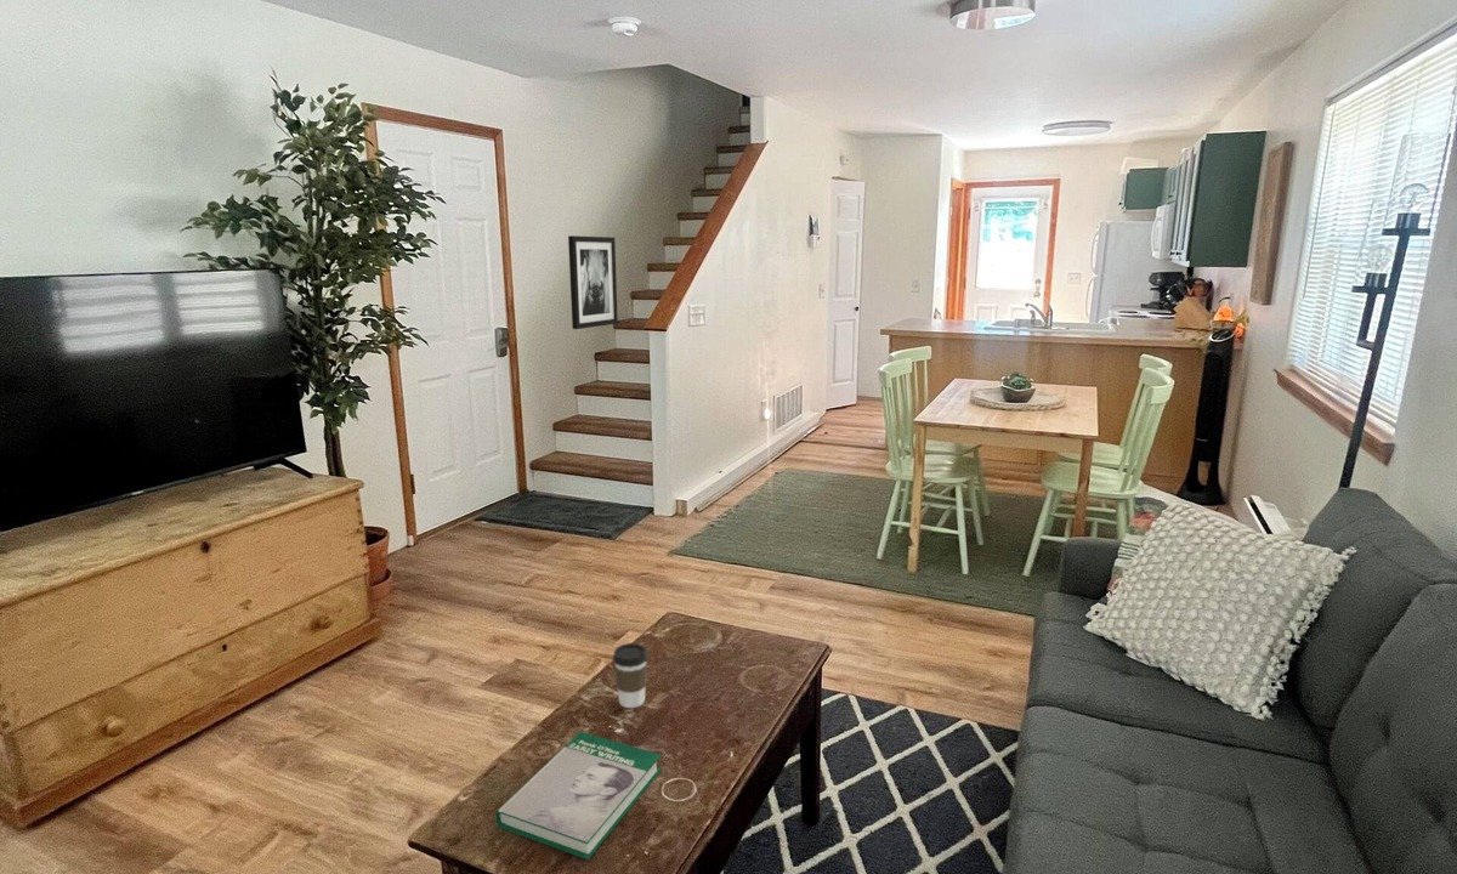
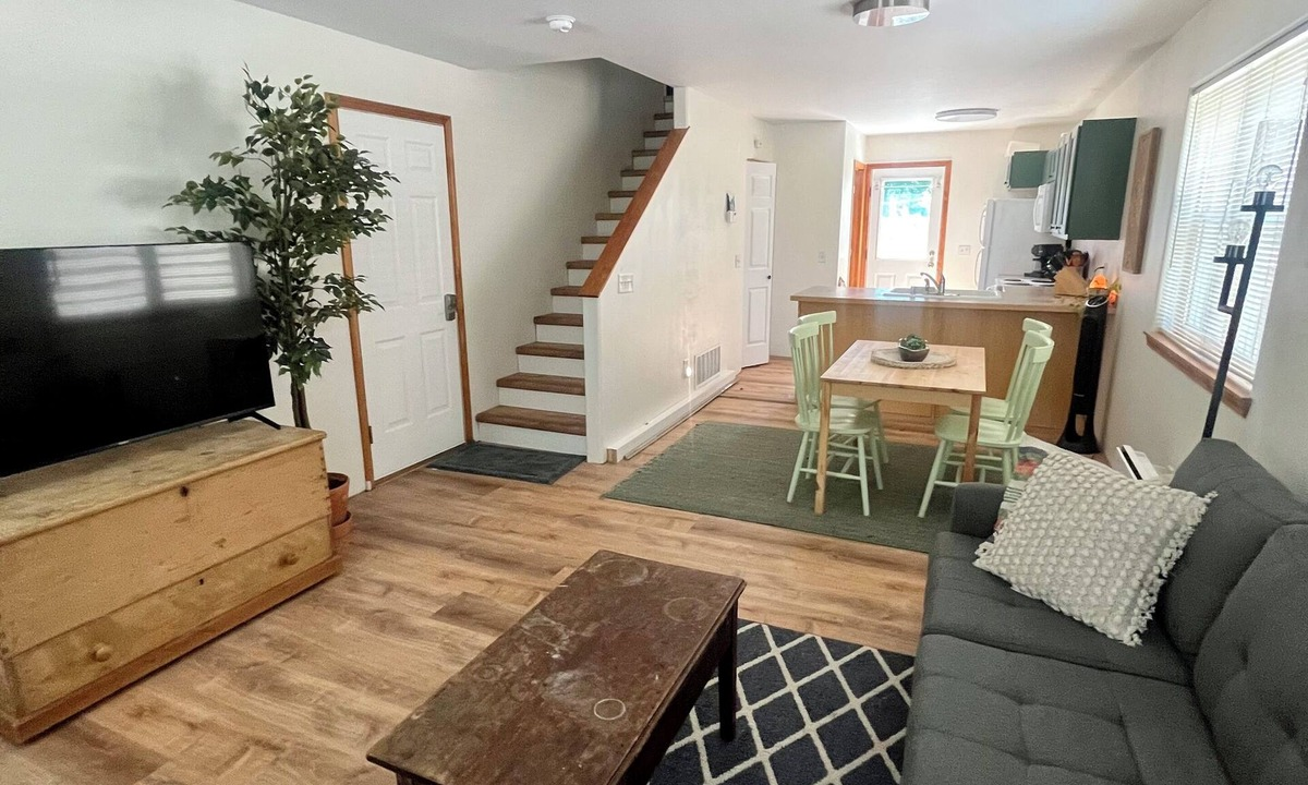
- book [494,731,663,861]
- coffee cup [612,642,650,709]
- wall art [567,234,619,330]
